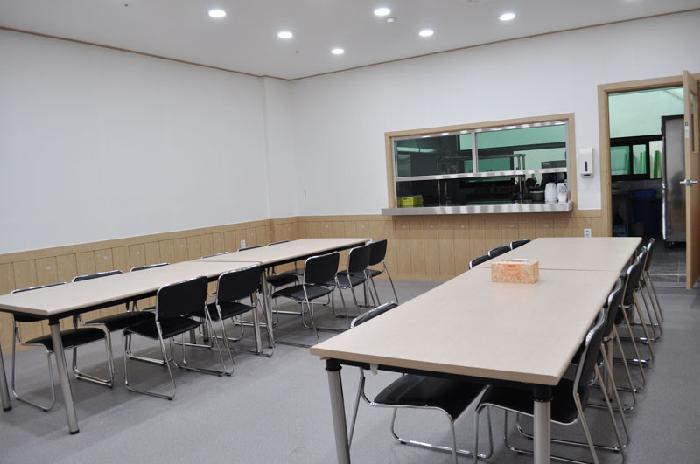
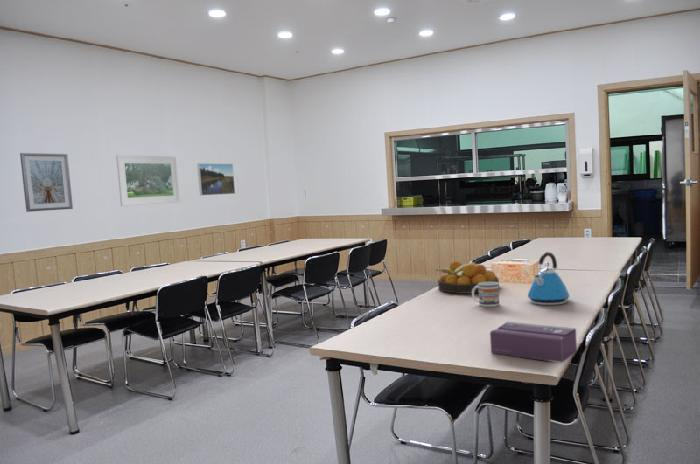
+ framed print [115,154,181,207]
+ kettle [527,251,571,306]
+ picture frame [19,152,74,213]
+ fruit bowl [435,260,500,295]
+ mug [471,282,500,308]
+ tissue box [489,321,578,364]
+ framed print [196,162,236,197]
